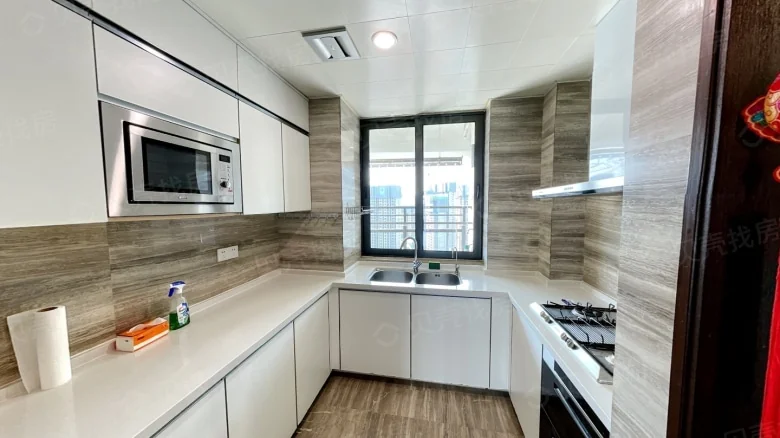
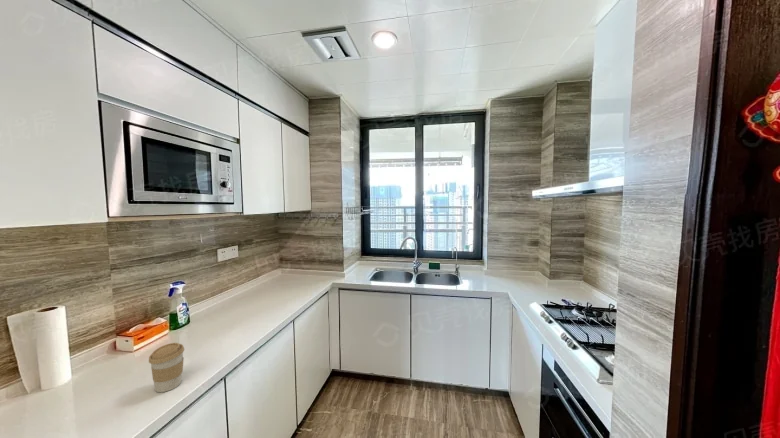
+ coffee cup [148,342,185,393]
